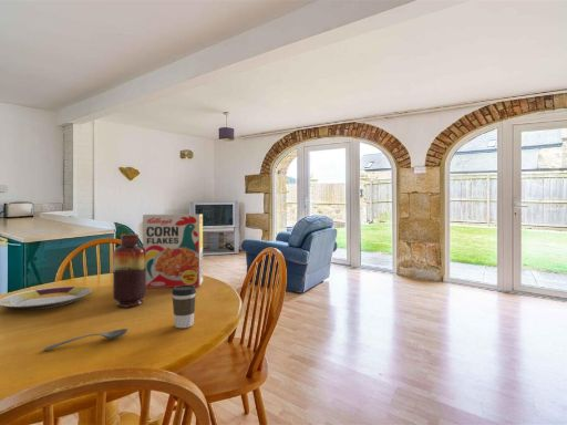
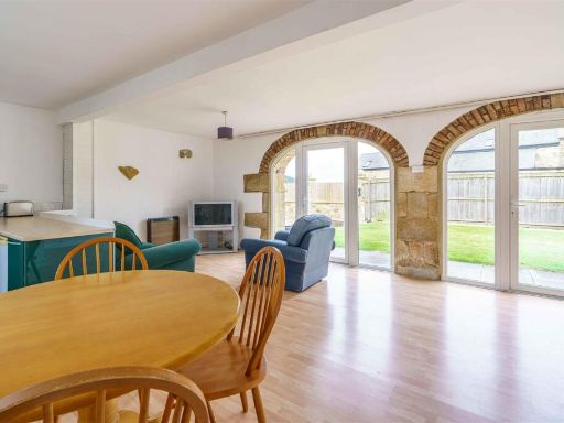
- plate [0,286,93,311]
- cereal box [142,214,204,289]
- vase [112,232,147,308]
- coffee cup [171,286,197,329]
- soupspoon [42,328,128,352]
